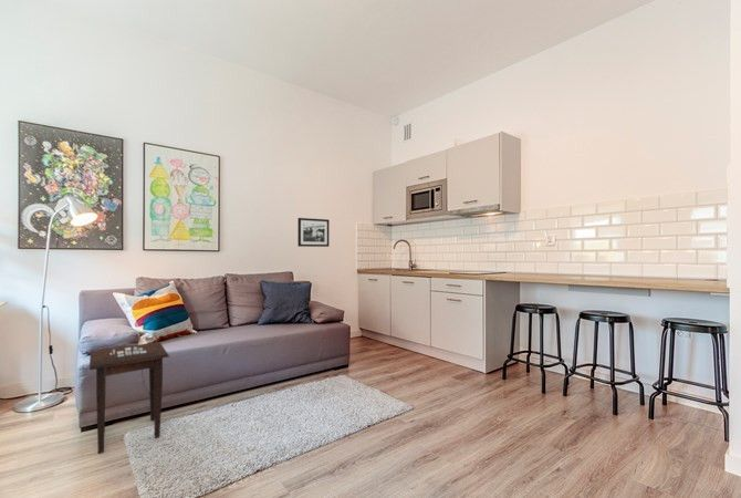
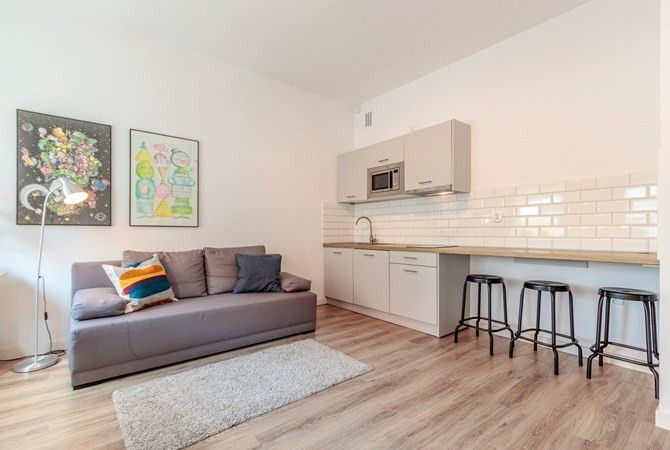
- side table [88,341,170,455]
- picture frame [296,217,331,248]
